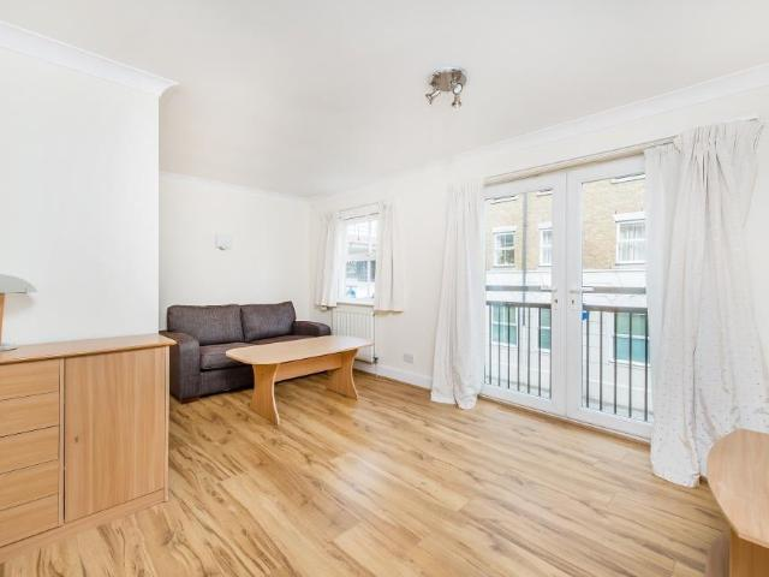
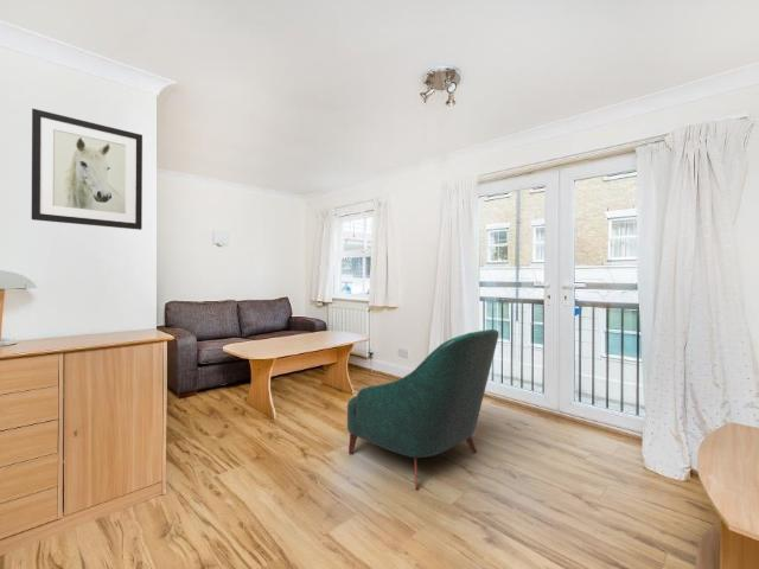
+ armchair [346,328,500,491]
+ wall art [31,108,143,231]
